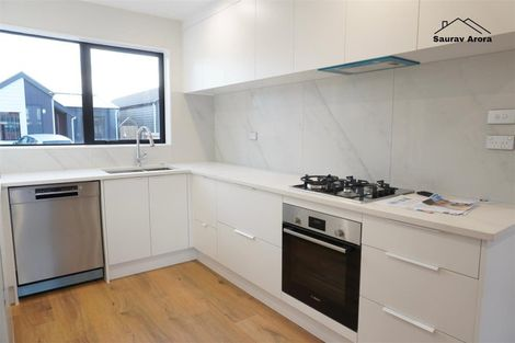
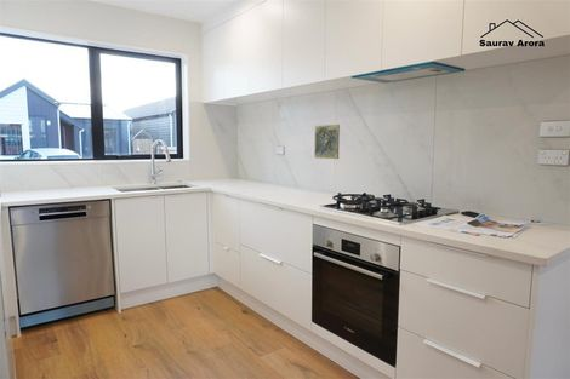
+ decorative tile [313,124,341,160]
